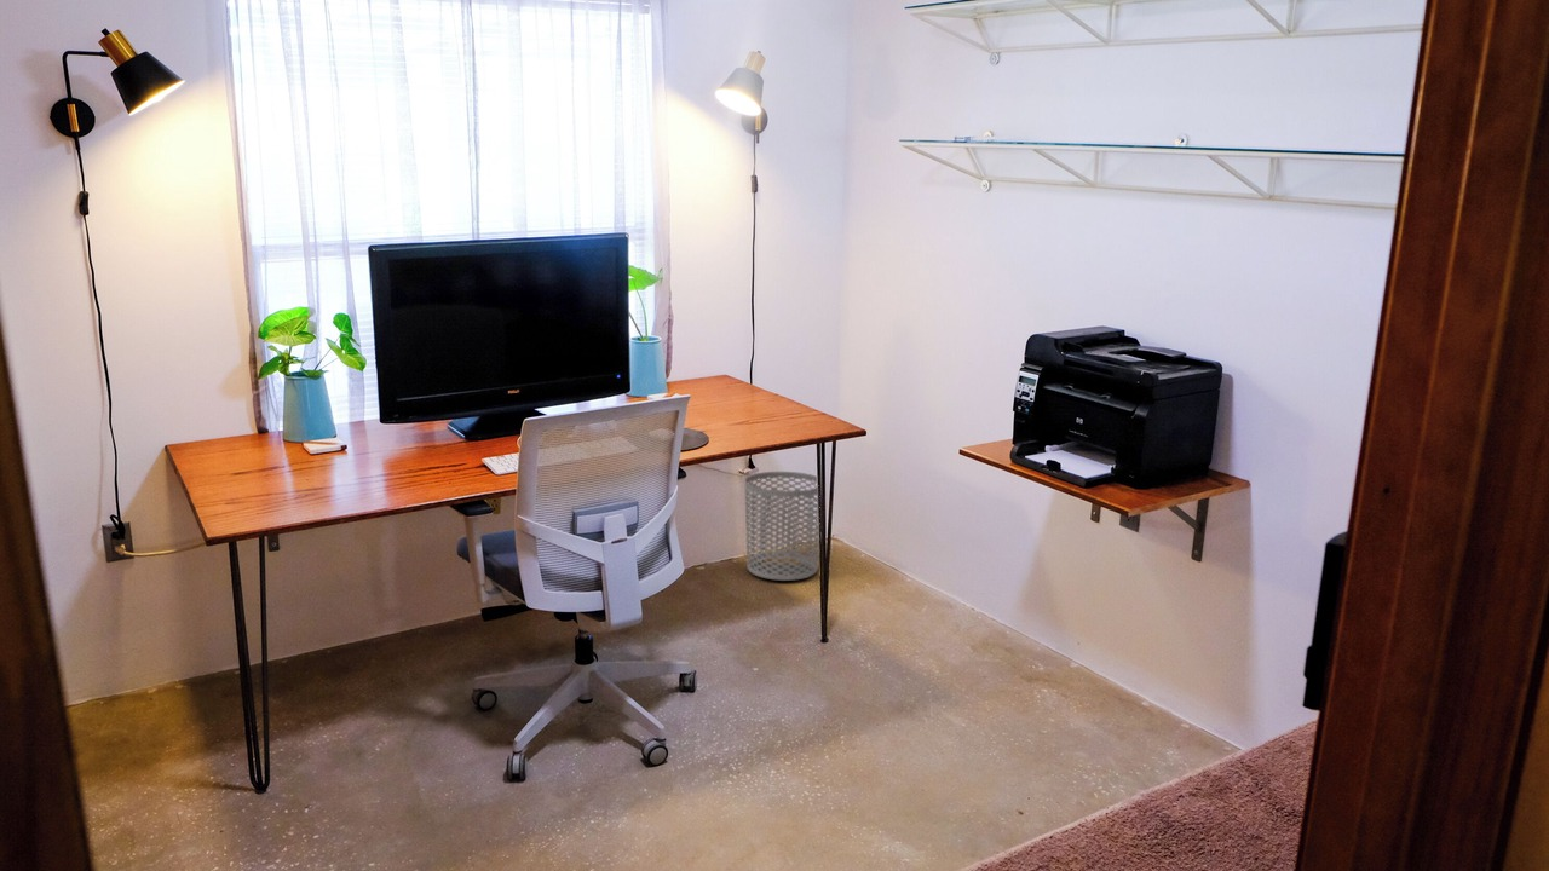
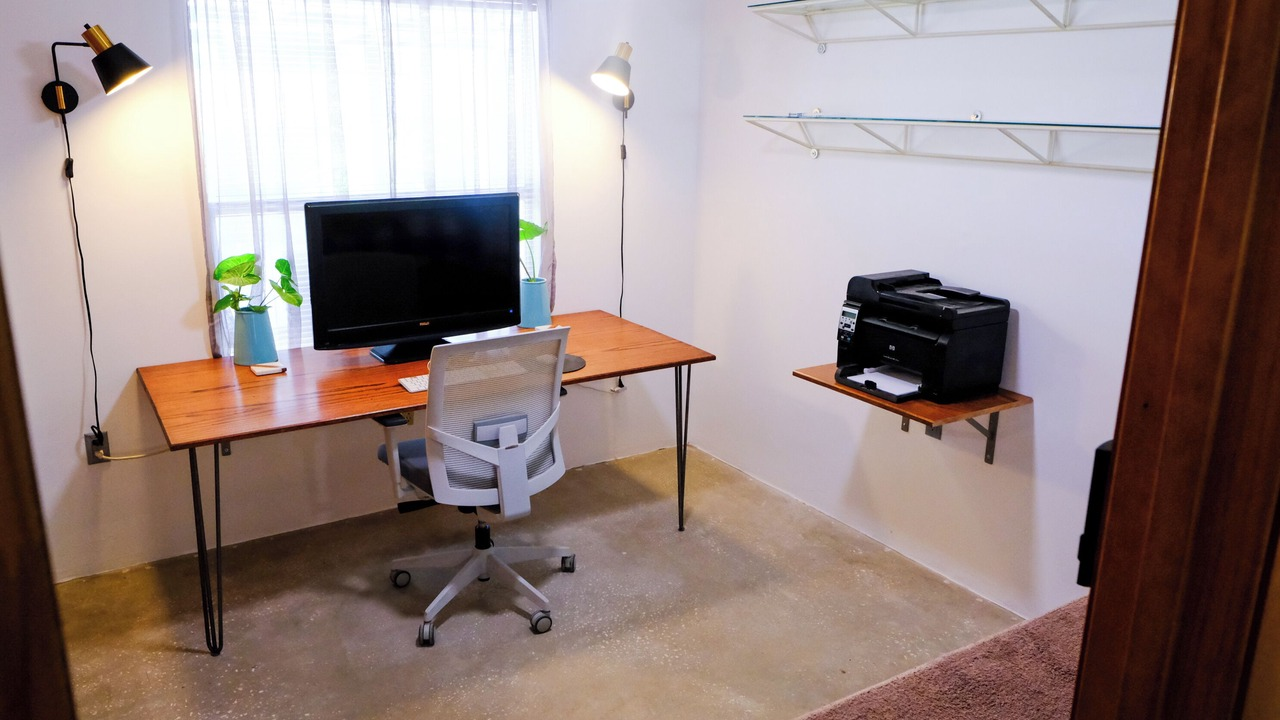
- waste bin [744,471,820,582]
